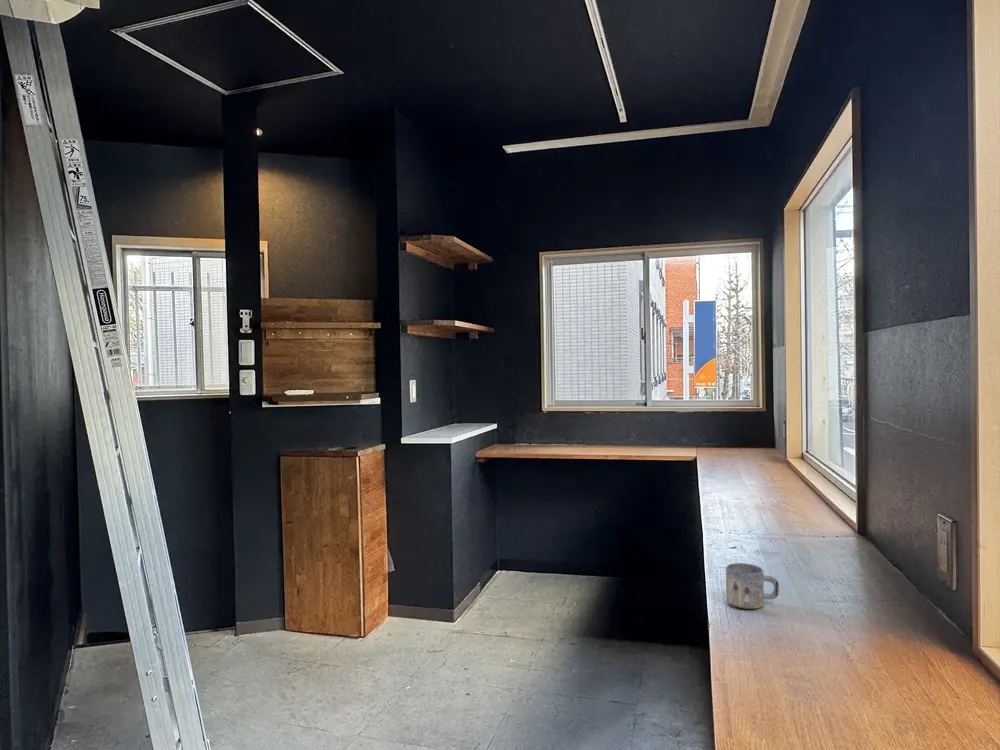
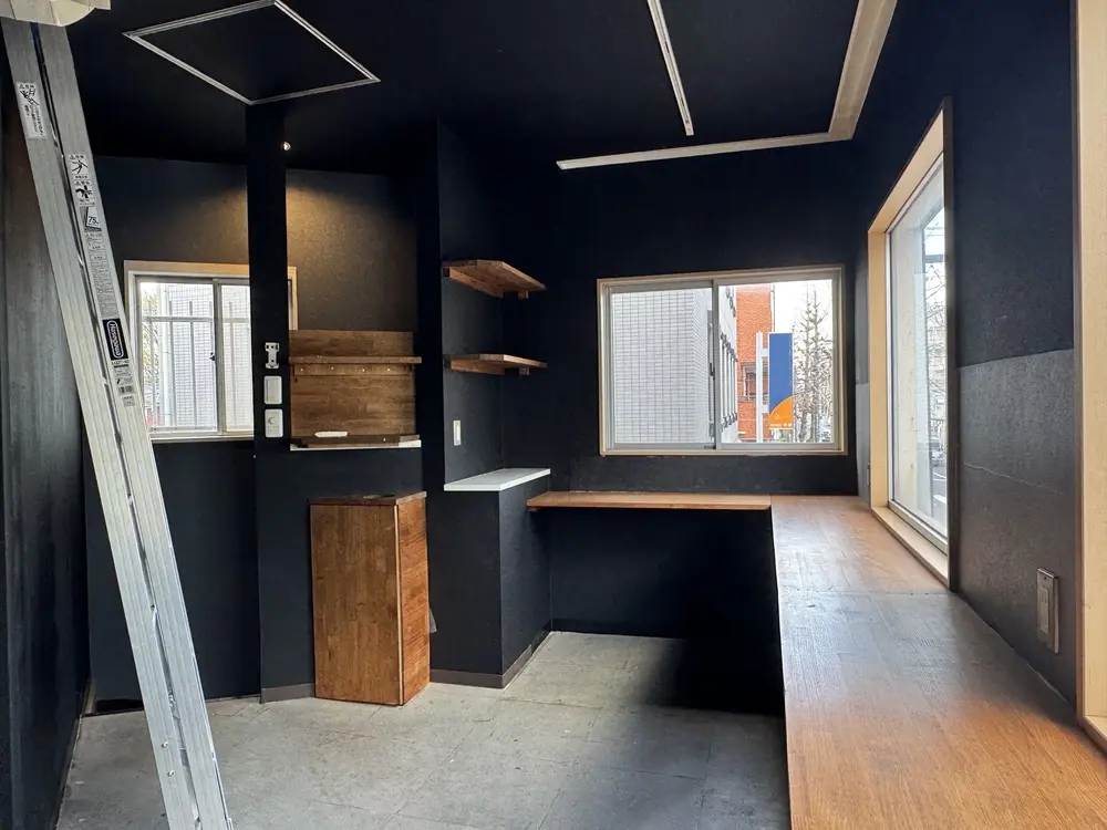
- mug [725,562,780,610]
